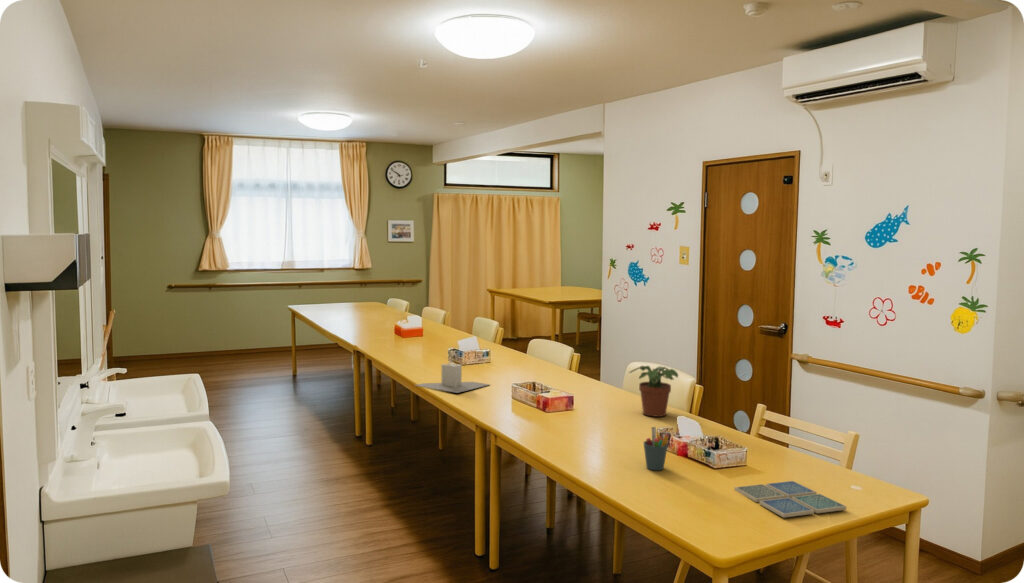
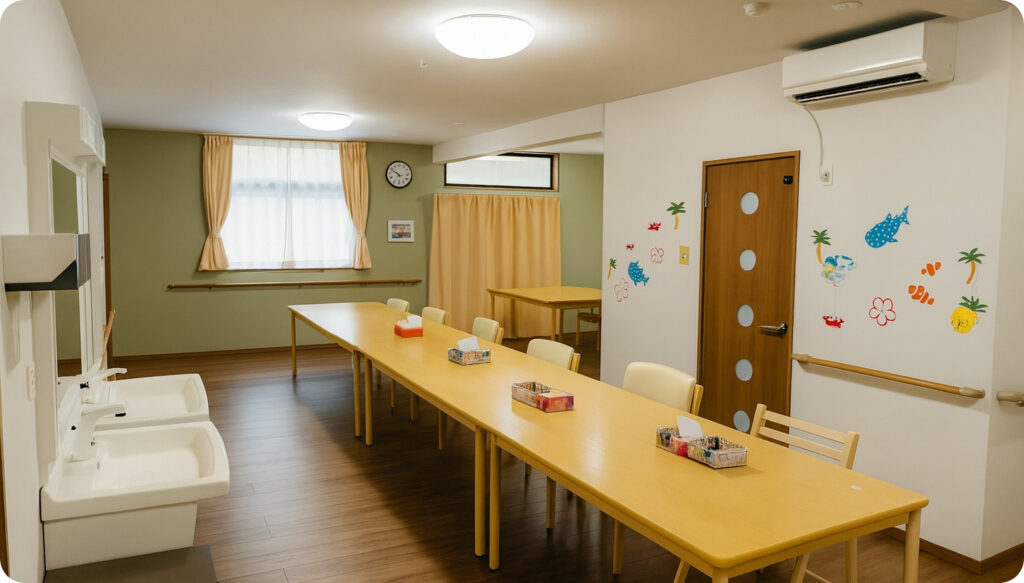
- potted plant [628,365,679,418]
- architectural model [414,357,491,394]
- pen holder [643,426,670,471]
- drink coaster [733,480,848,519]
